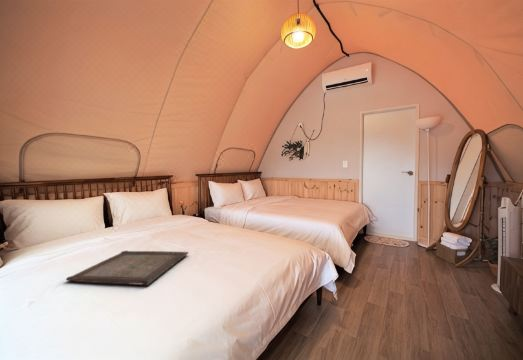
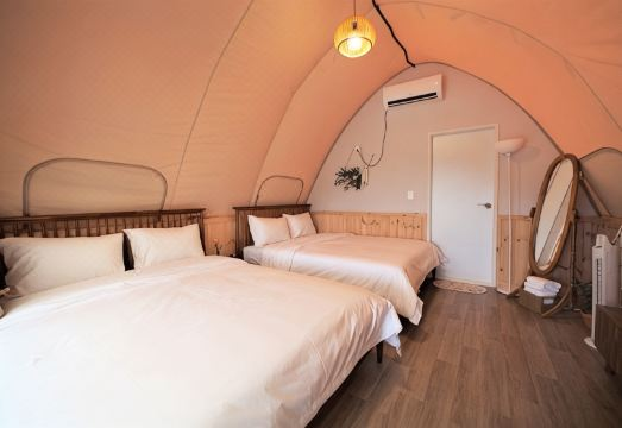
- serving tray [65,250,189,286]
